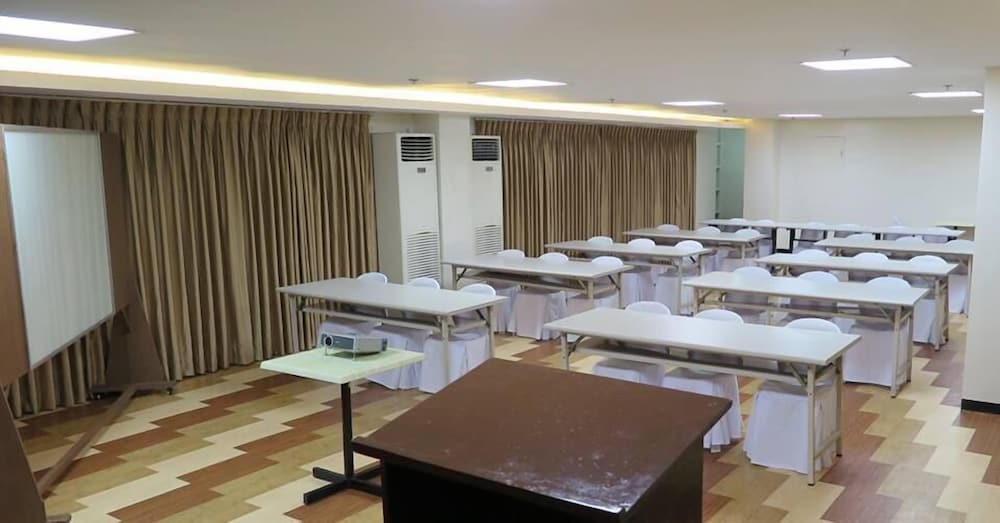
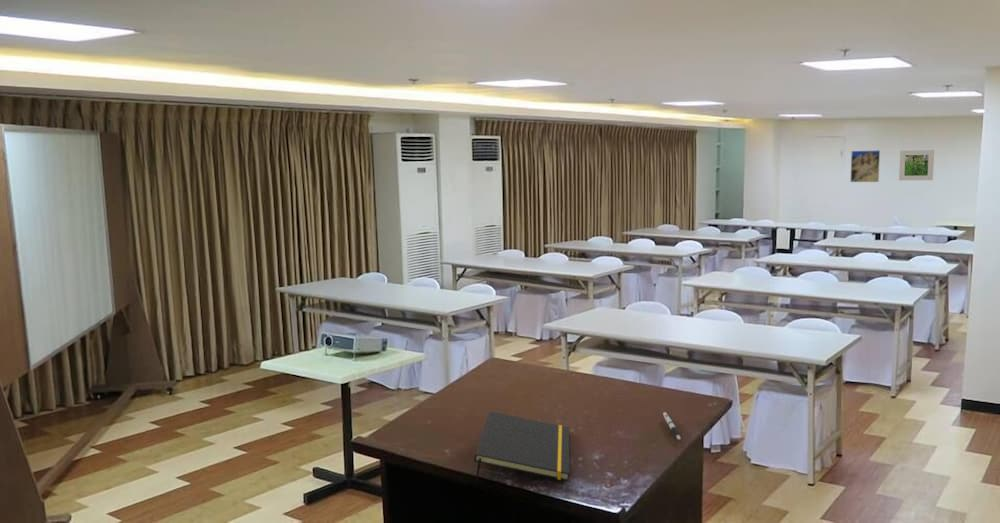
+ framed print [898,149,935,181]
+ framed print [849,149,881,183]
+ pen [662,411,682,442]
+ notepad [473,410,571,482]
